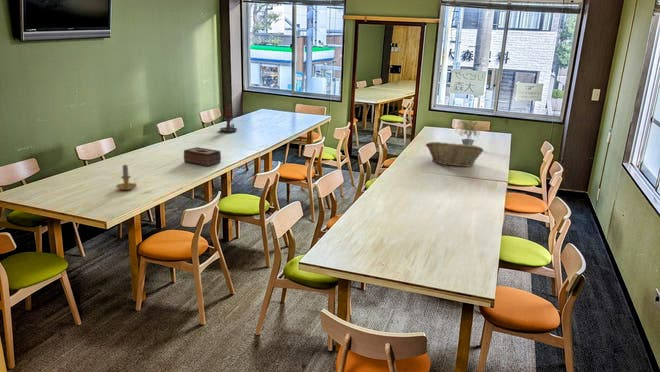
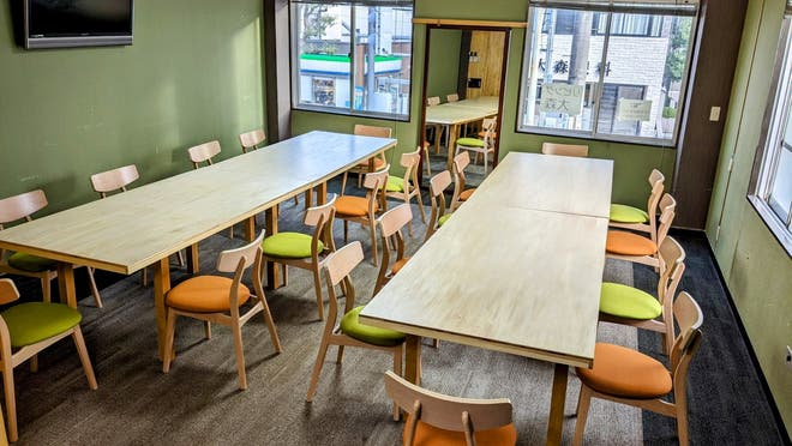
- candle [115,164,139,191]
- fruit basket [425,141,484,168]
- candle holder [219,106,238,133]
- potted plant [454,112,484,145]
- tissue box [183,146,222,167]
